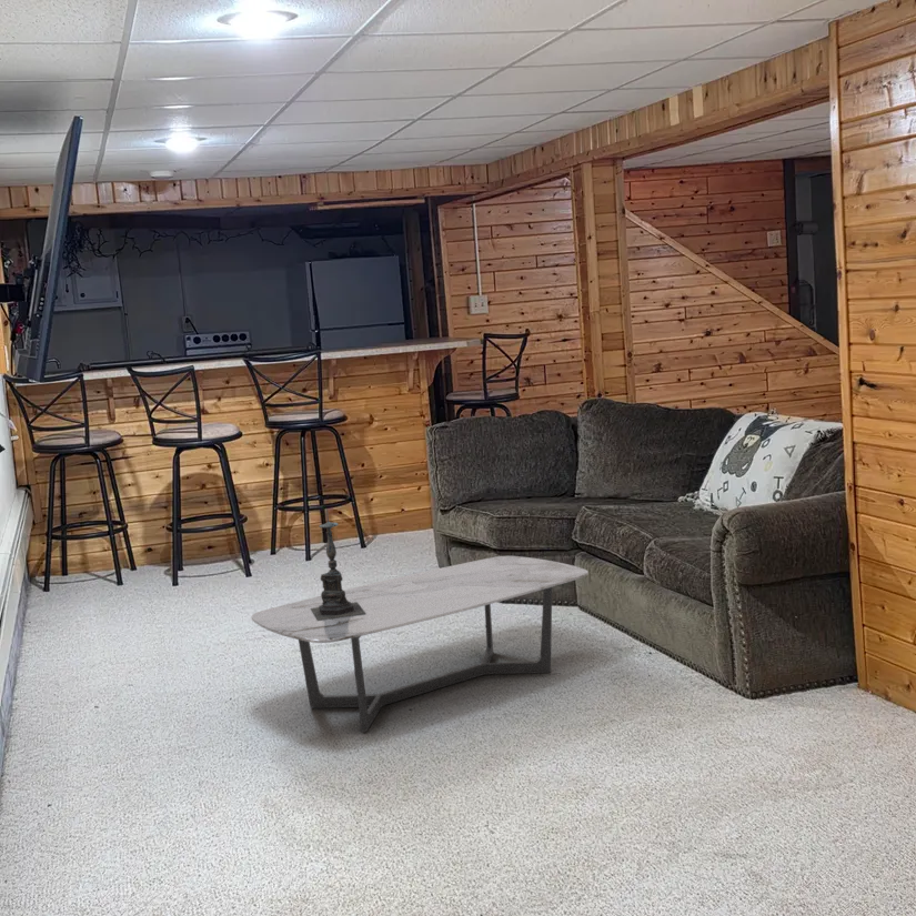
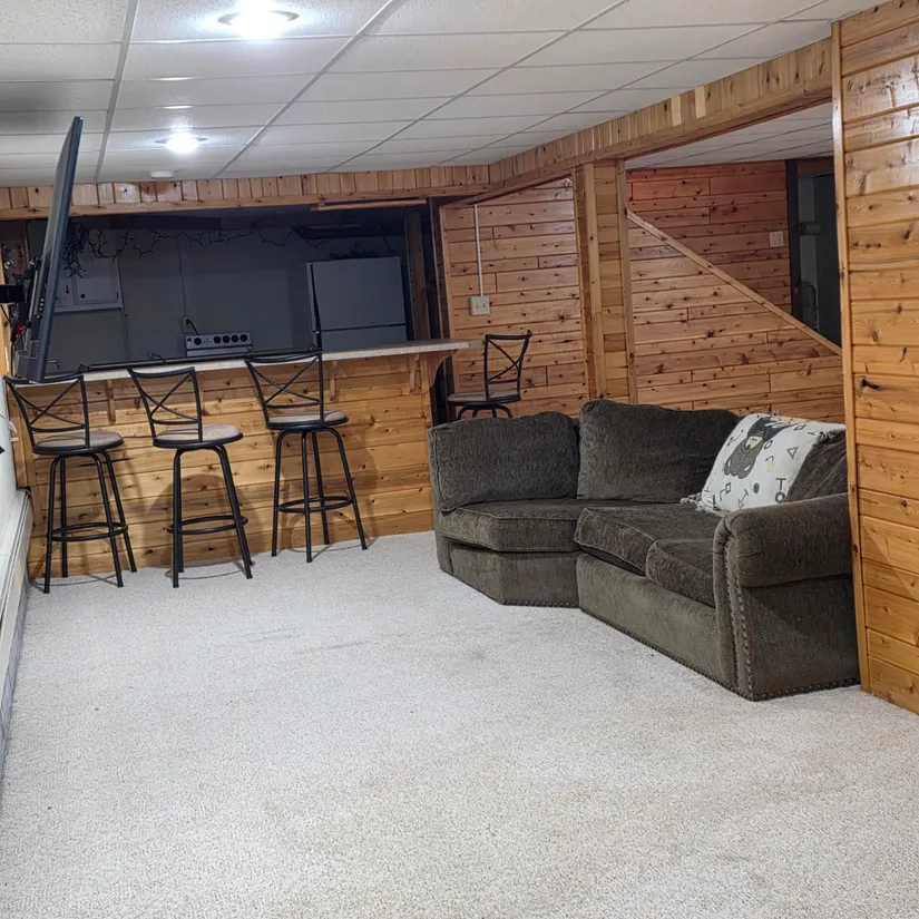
- coffee table [250,555,590,733]
- candle holder [311,509,366,621]
